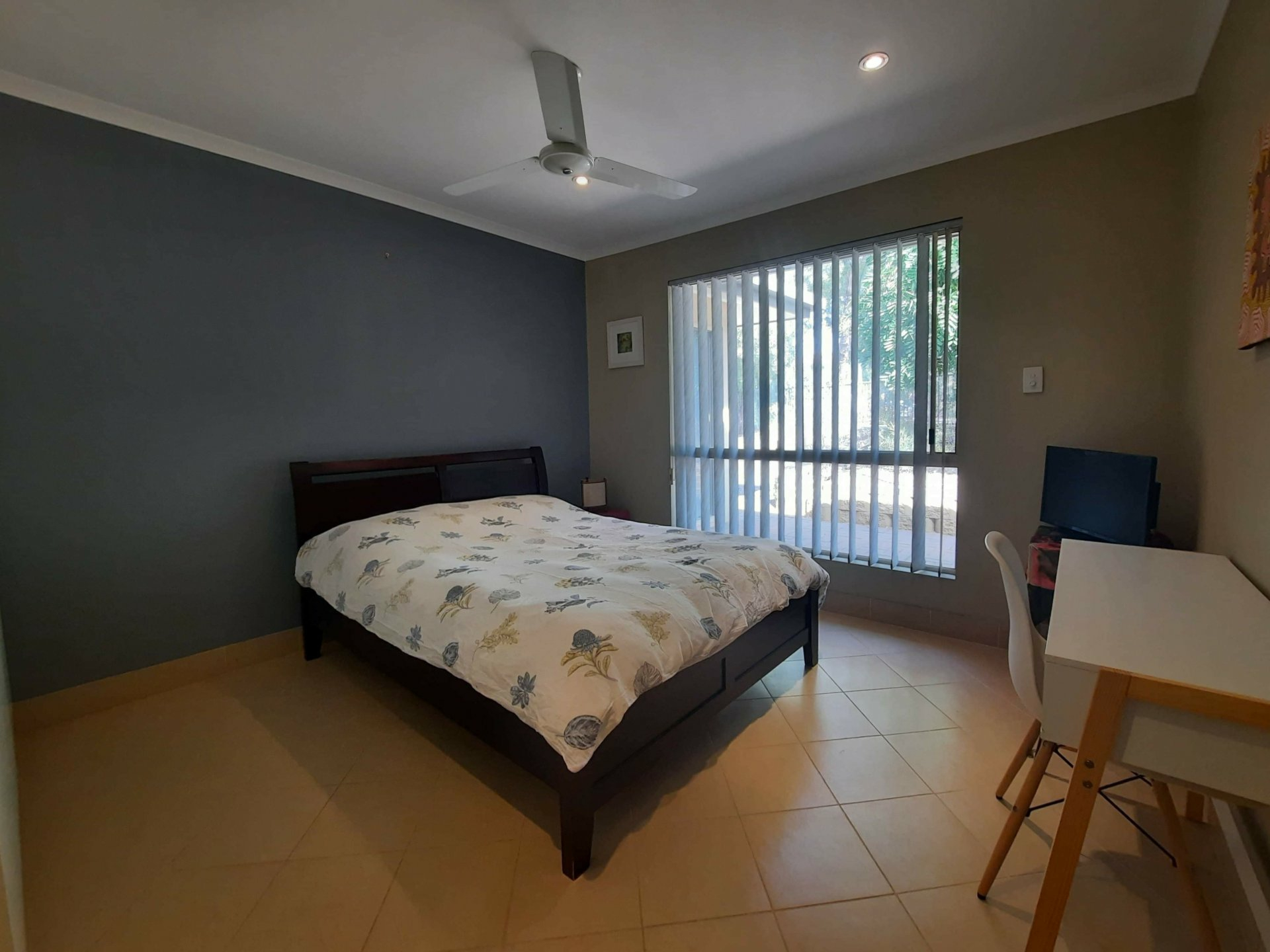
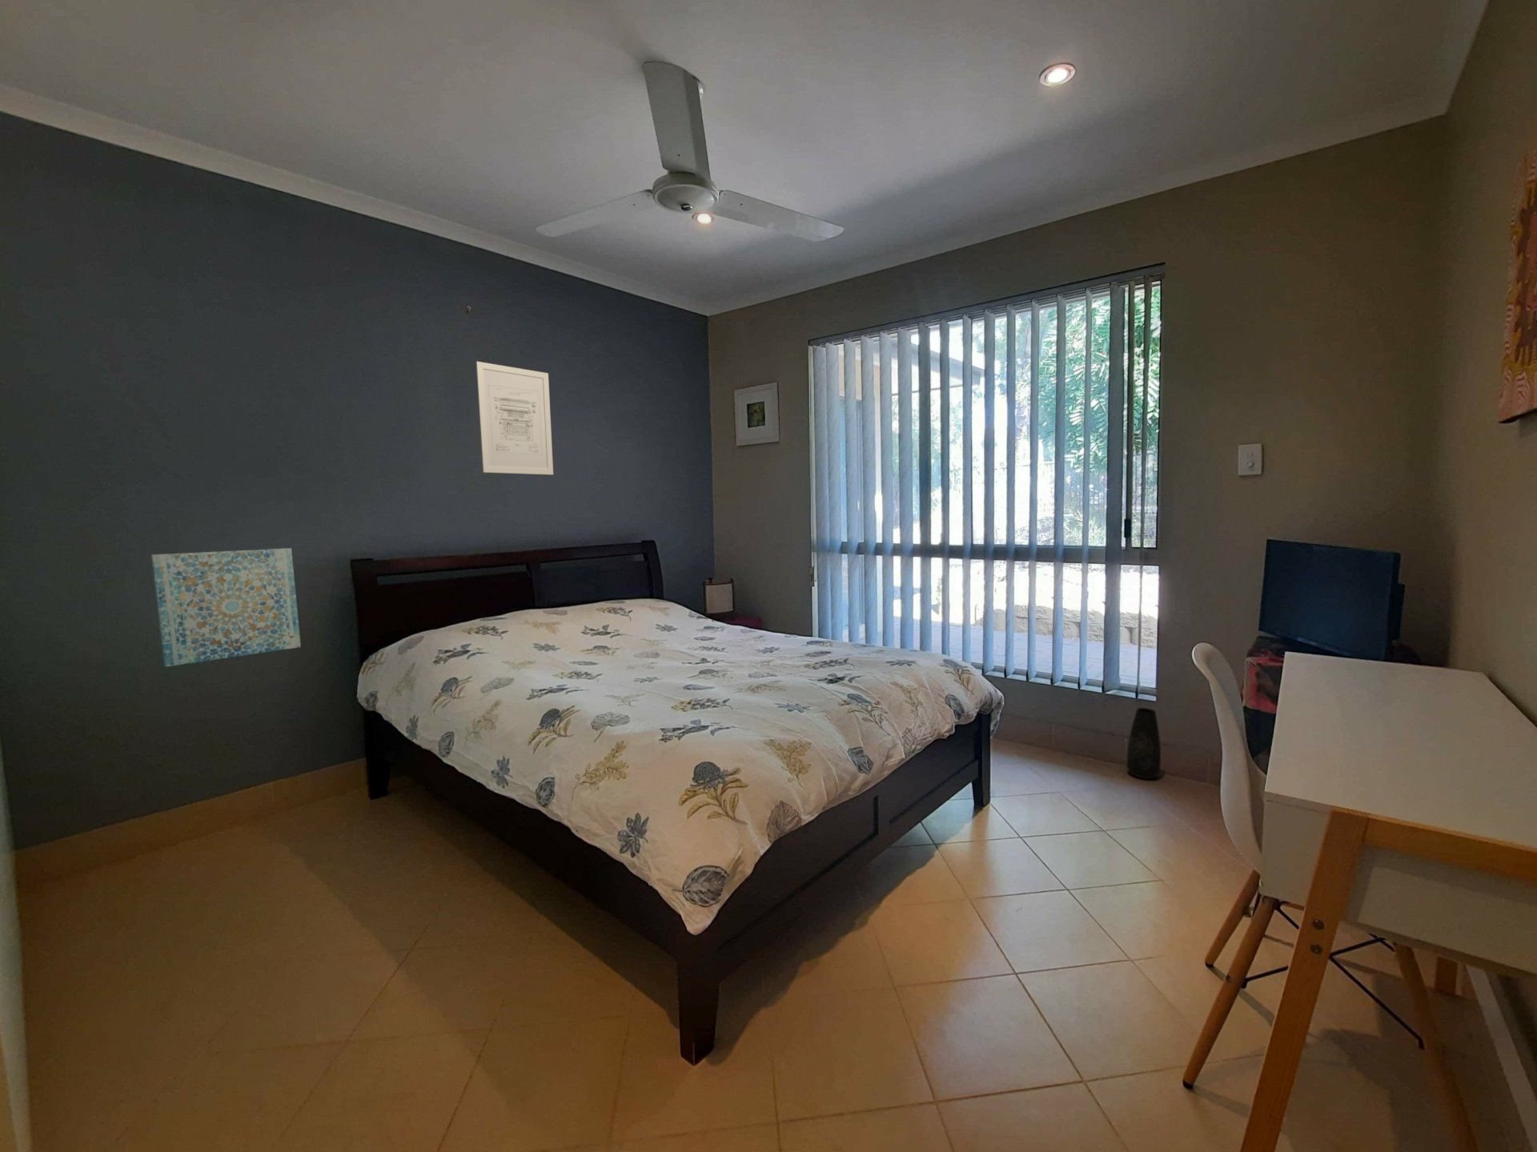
+ wall art [474,361,554,476]
+ vase [1126,707,1162,781]
+ wall art [150,547,301,667]
